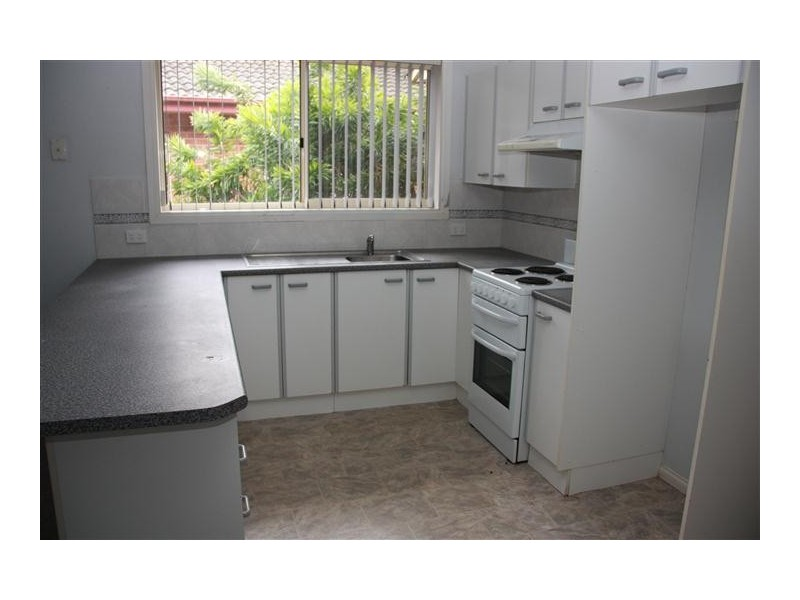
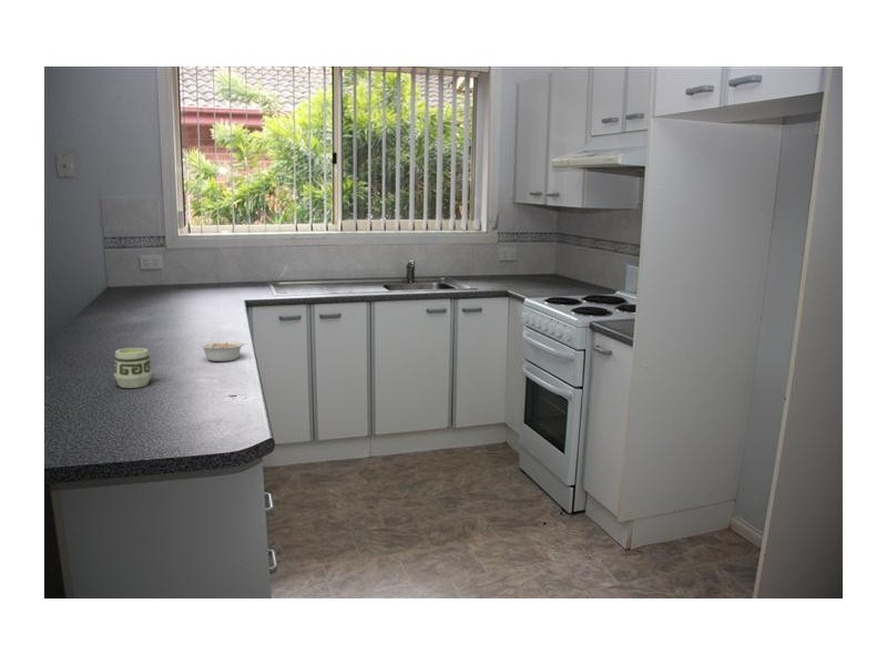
+ legume [198,339,247,362]
+ cup [113,347,153,389]
